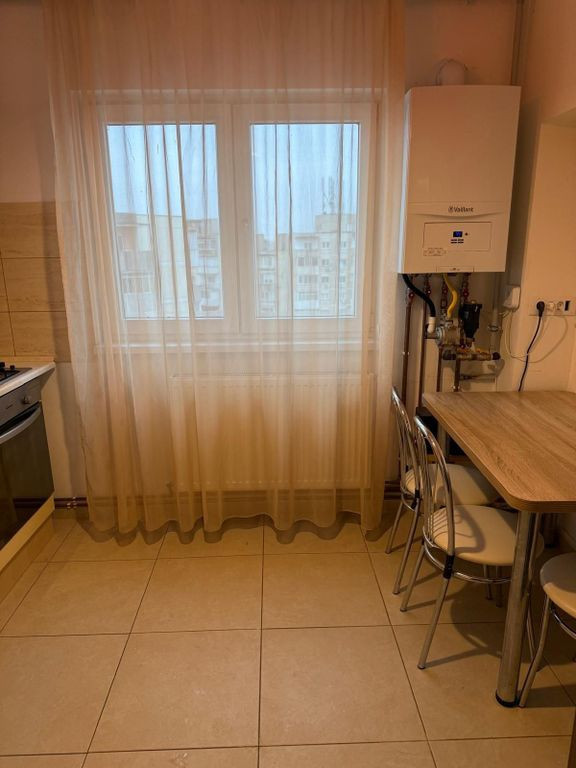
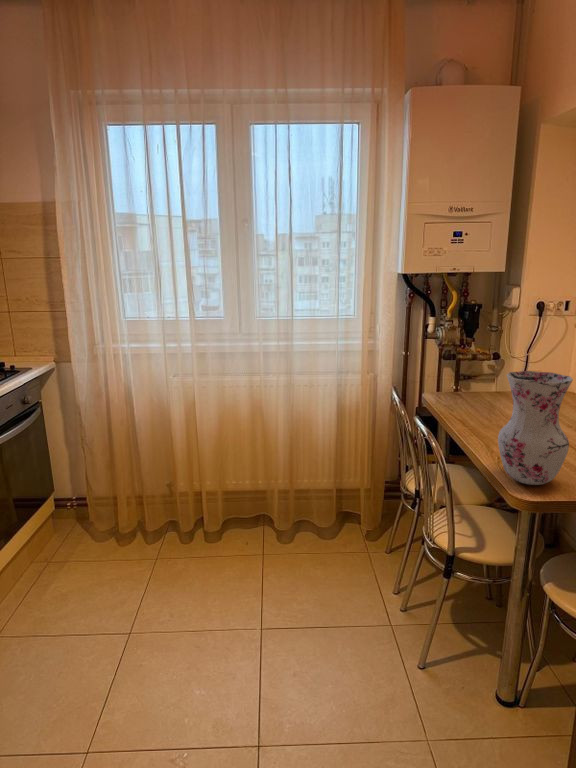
+ vase [497,370,574,486]
